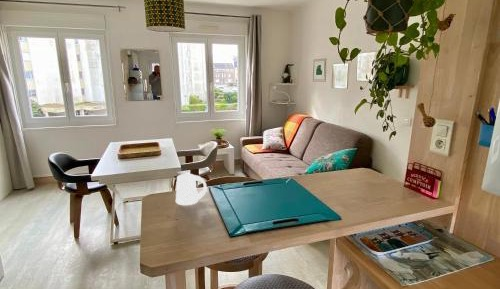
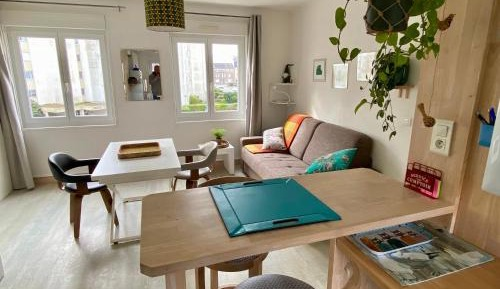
- mug [175,173,208,206]
